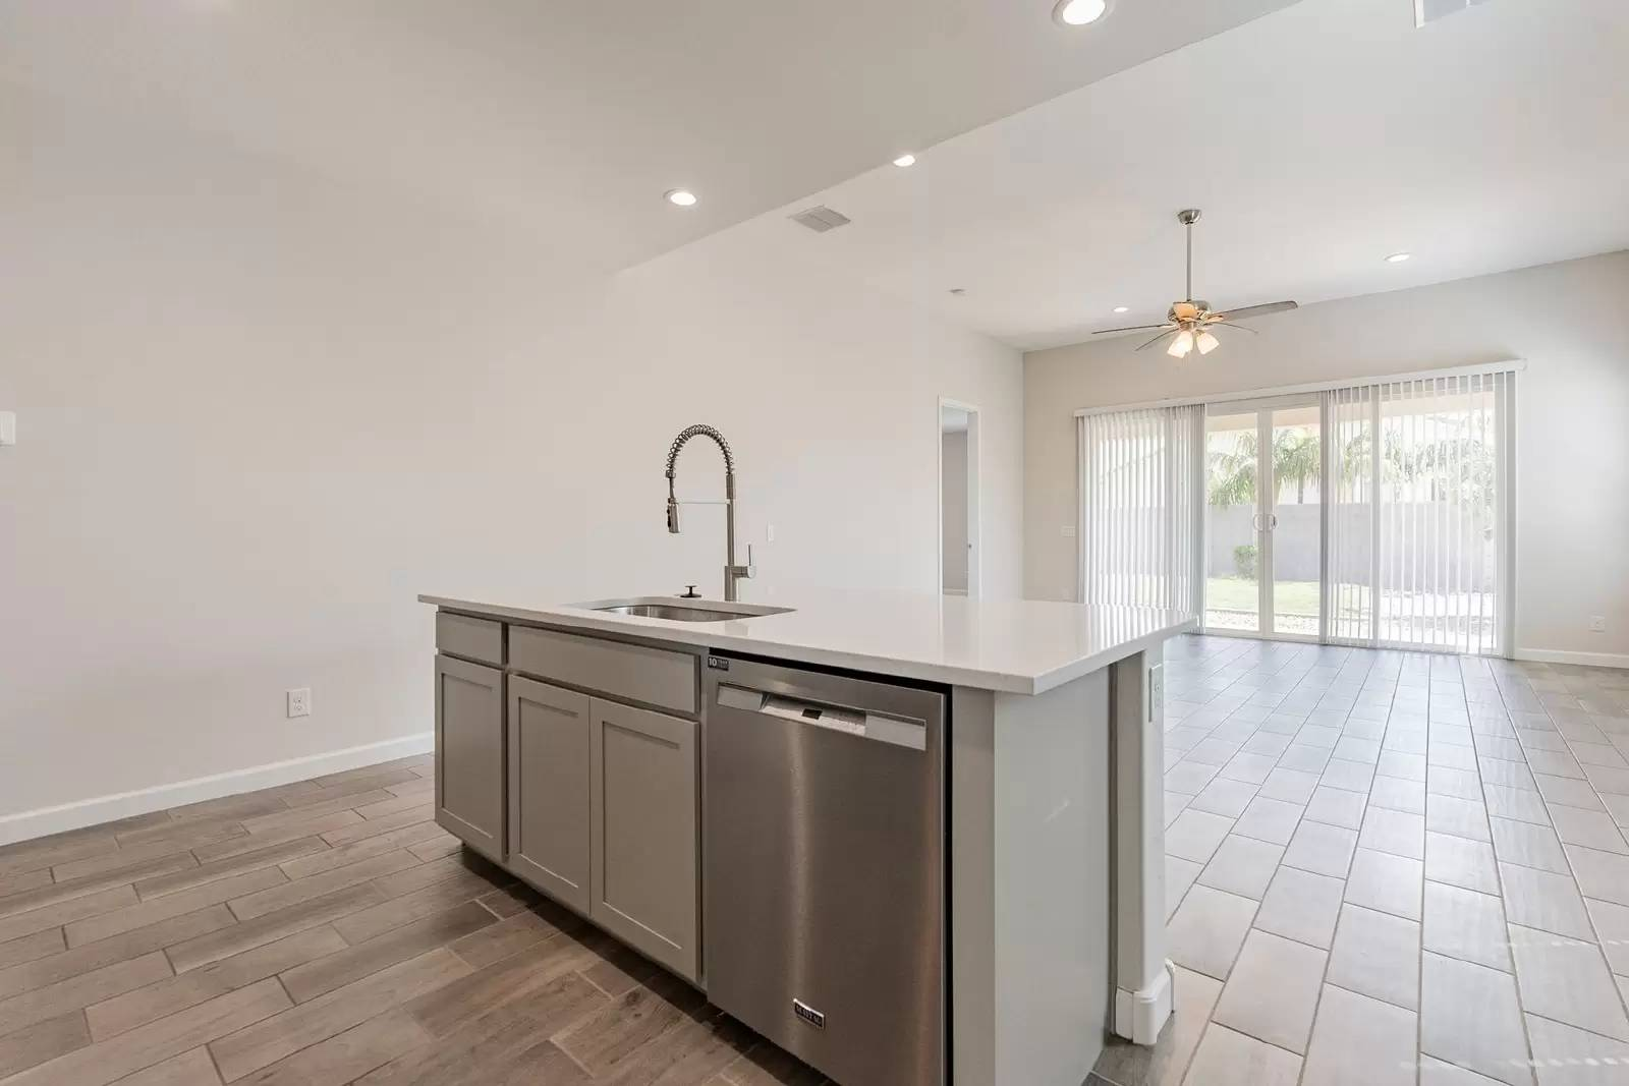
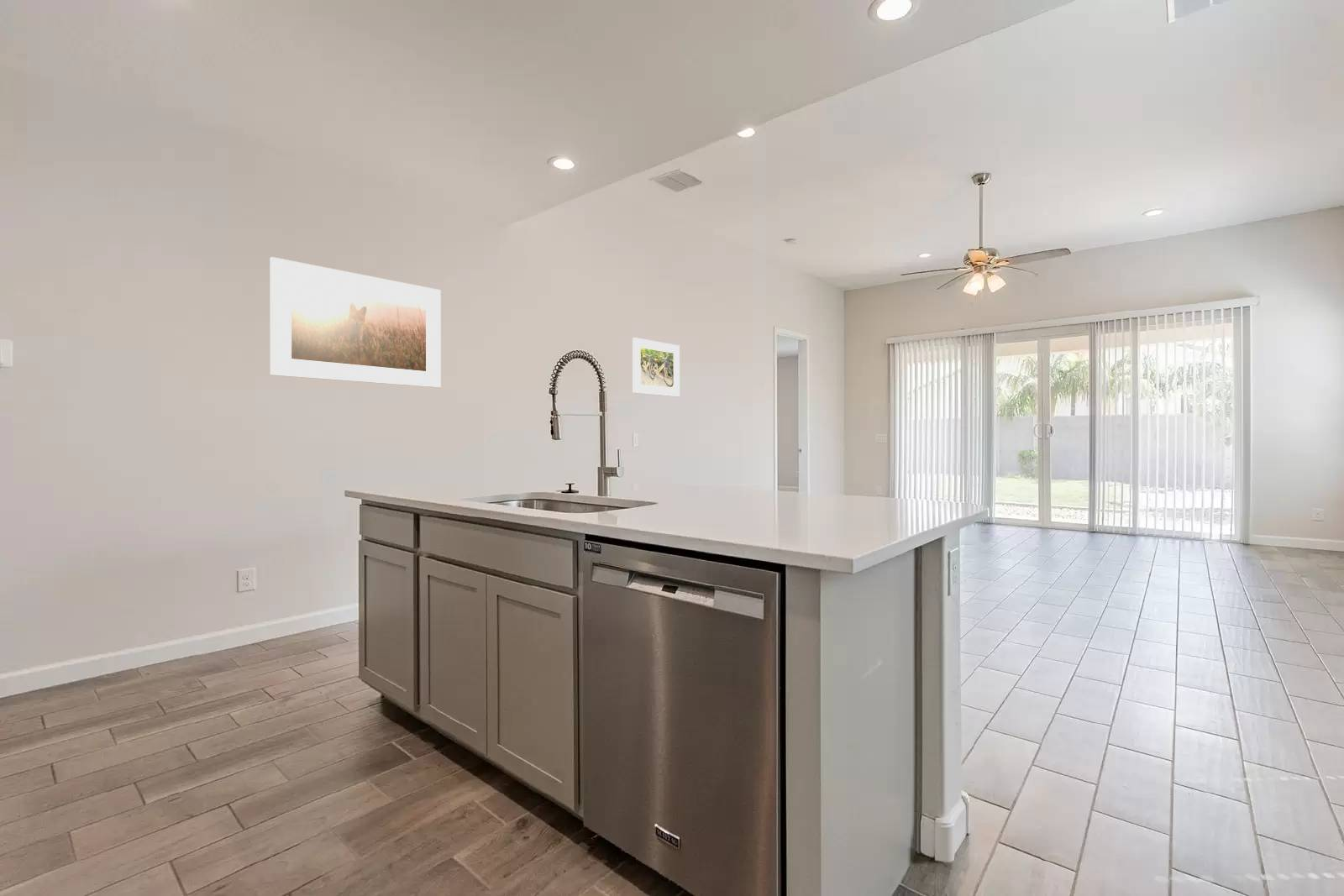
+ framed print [632,337,680,398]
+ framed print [270,256,442,388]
